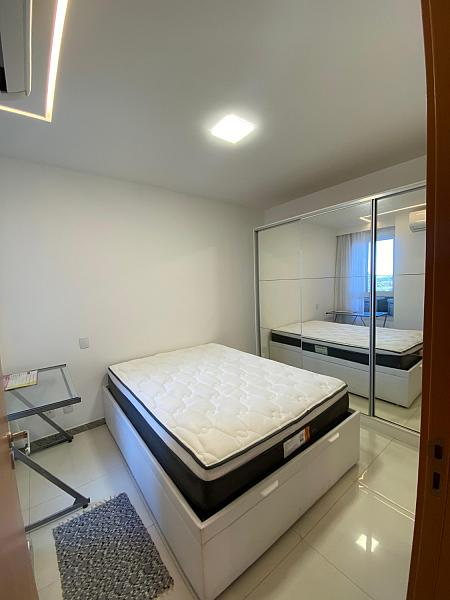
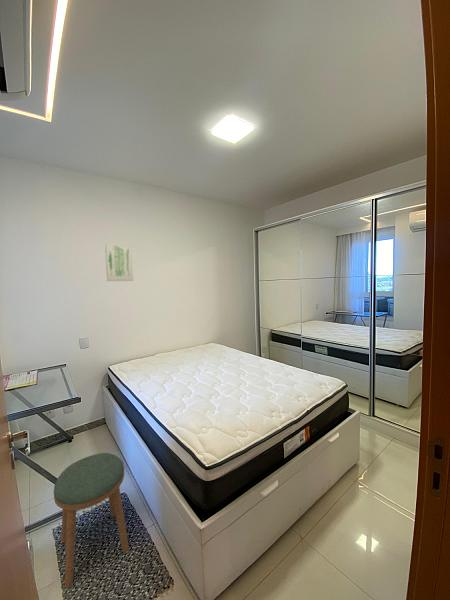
+ wall art [104,243,134,282]
+ stool [53,452,130,589]
